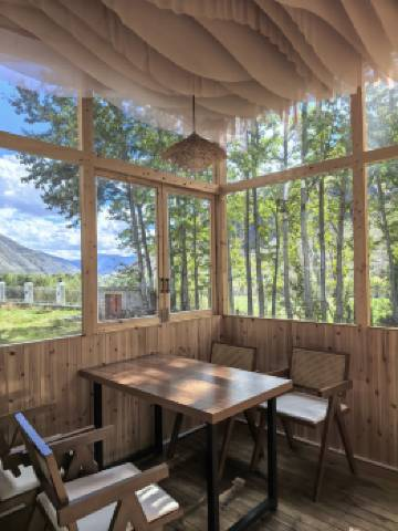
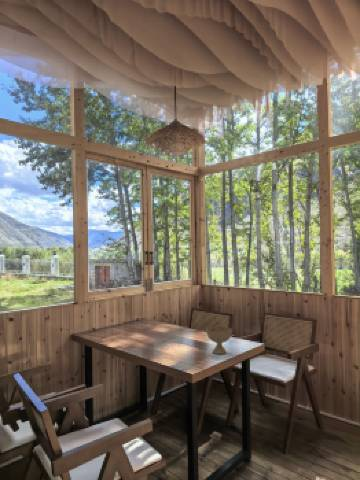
+ bowl [205,326,233,355]
